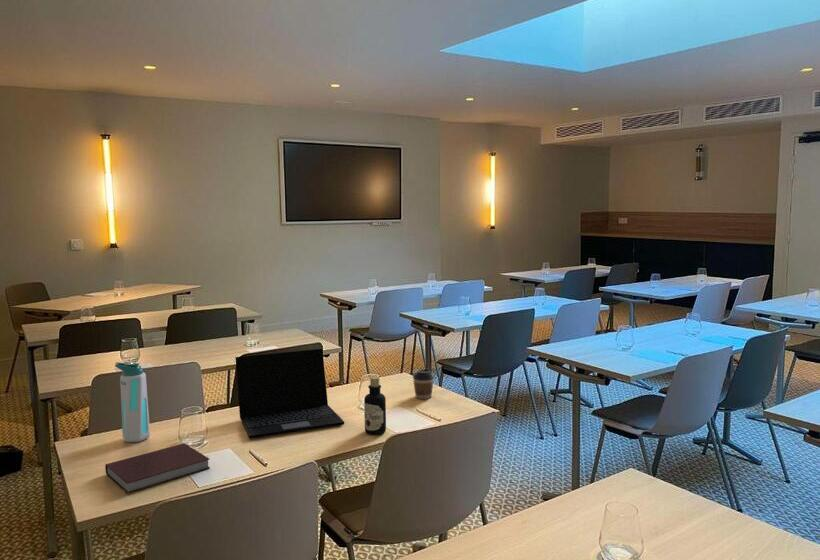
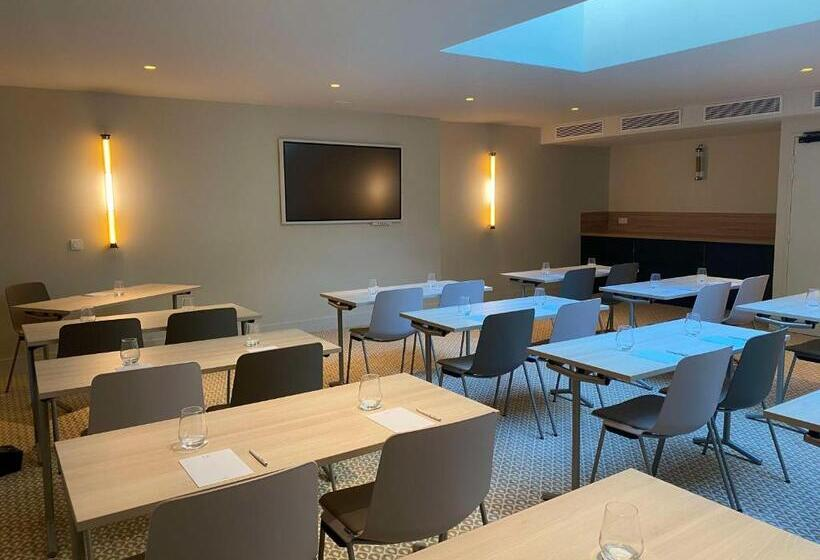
- bottle [363,376,387,436]
- coffee cup [412,367,435,400]
- laptop [234,348,345,440]
- water bottle [114,361,151,443]
- notebook [104,442,211,494]
